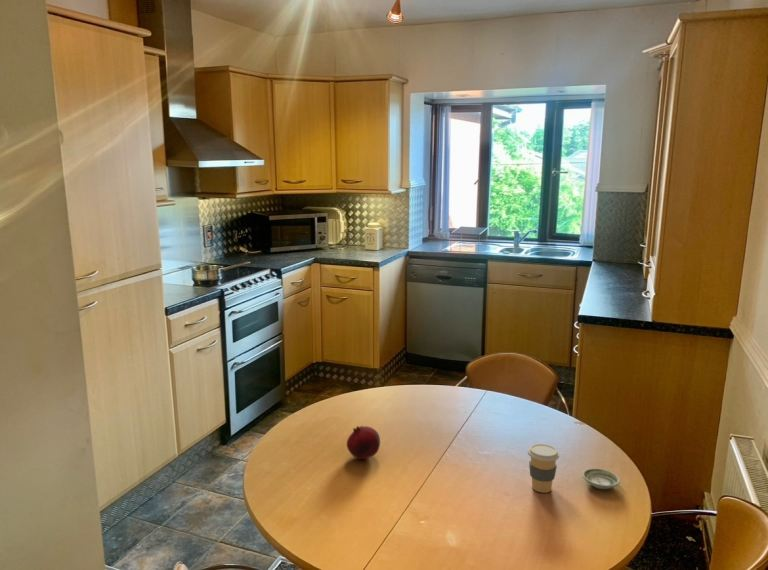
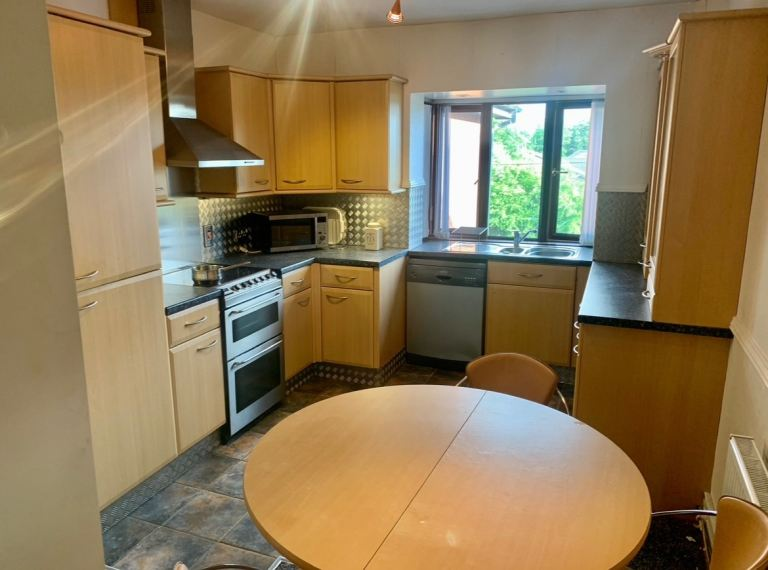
- fruit [346,425,381,460]
- coffee cup [527,443,561,494]
- saucer [581,467,621,490]
